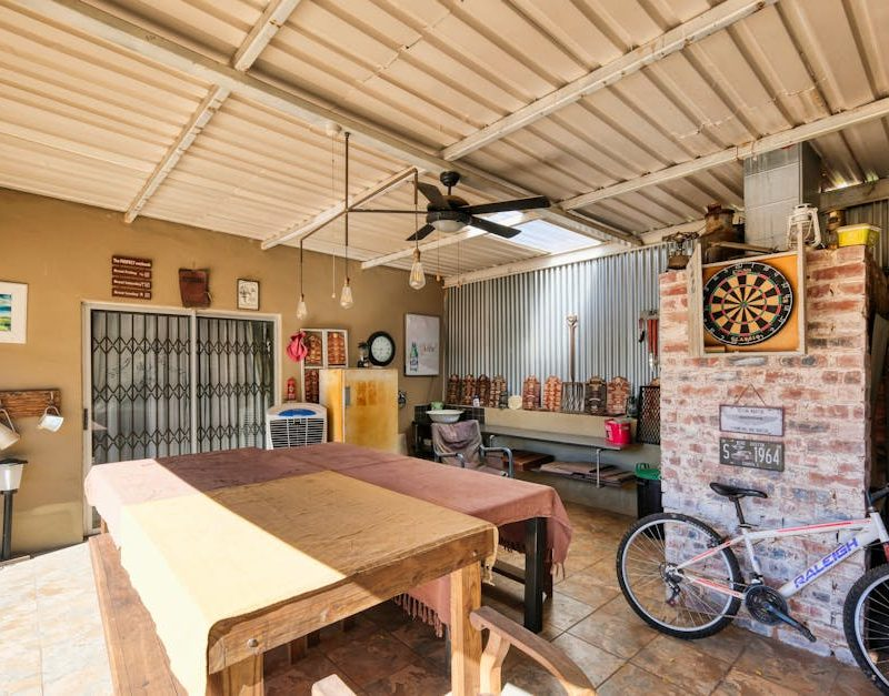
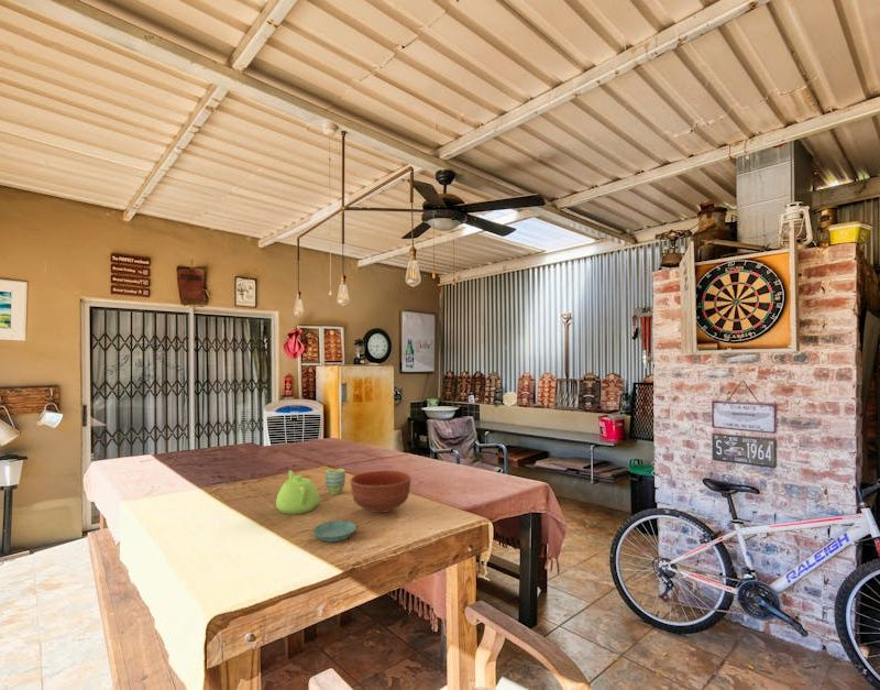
+ bowl [349,469,413,514]
+ saucer [312,519,358,543]
+ mug [324,468,346,496]
+ teapot [275,469,320,515]
